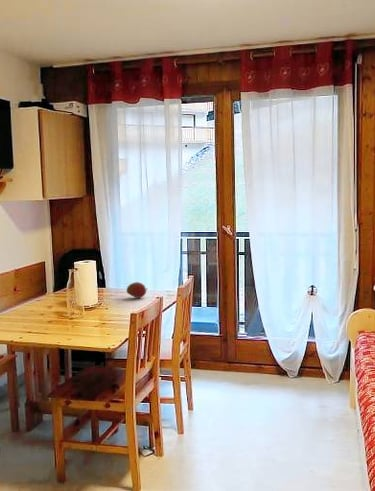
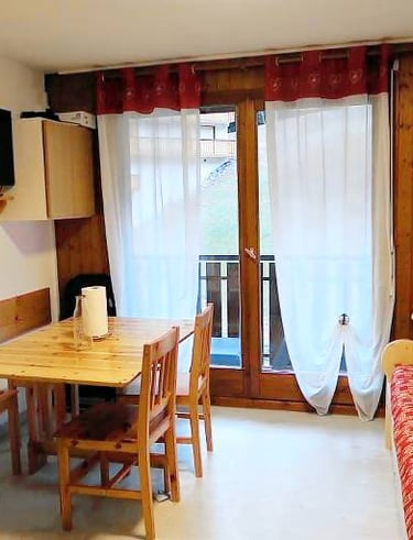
- fruit [125,281,147,299]
